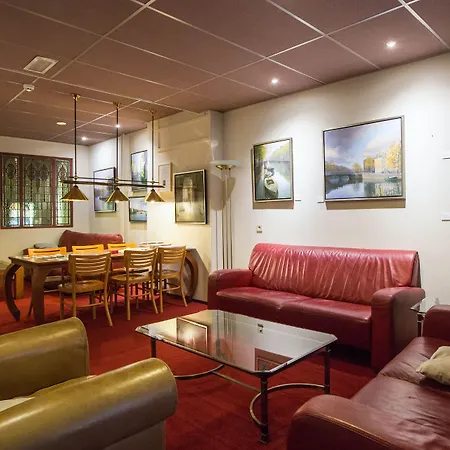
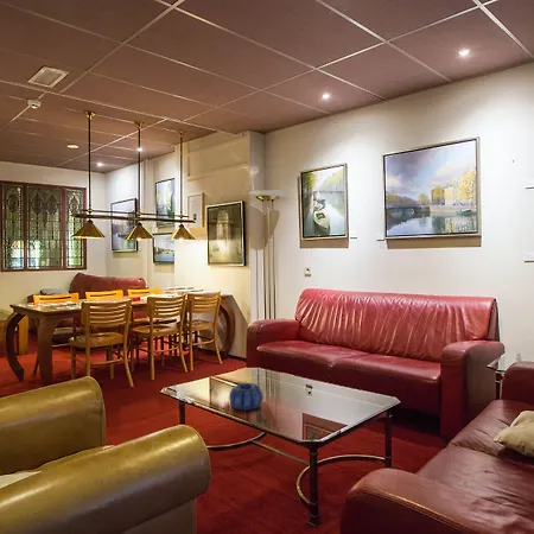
+ decorative bowl [228,382,265,412]
